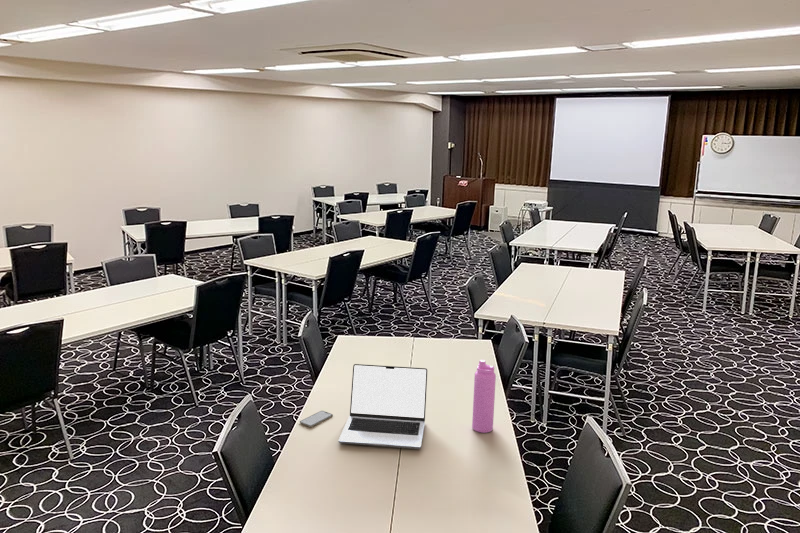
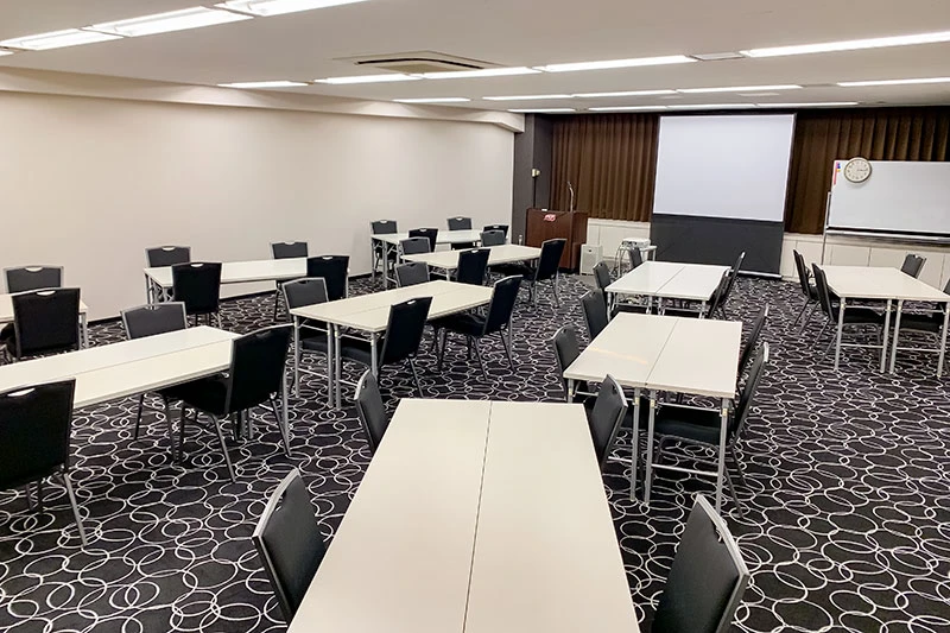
- water bottle [471,359,497,434]
- smartphone [299,410,334,428]
- laptop [338,363,428,450]
